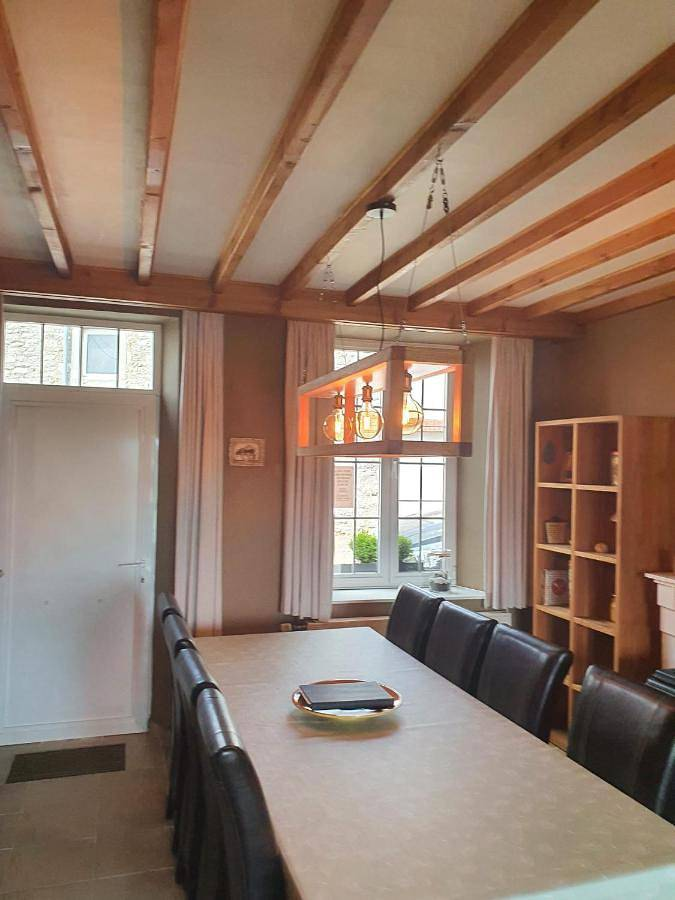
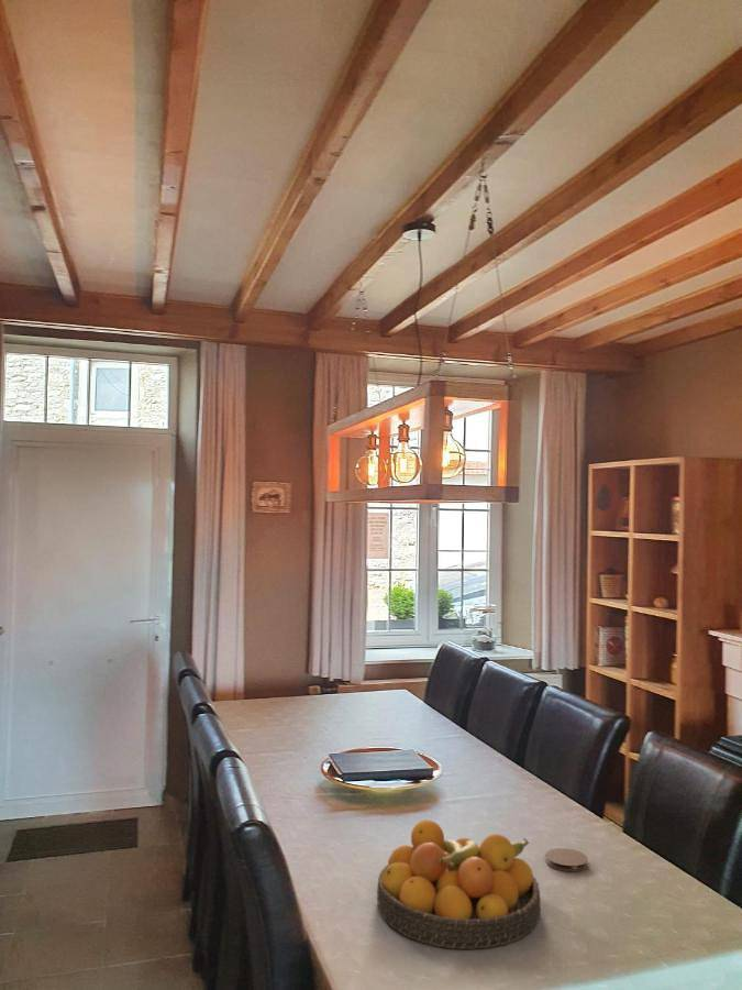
+ fruit bowl [376,818,542,950]
+ coaster [545,847,589,872]
